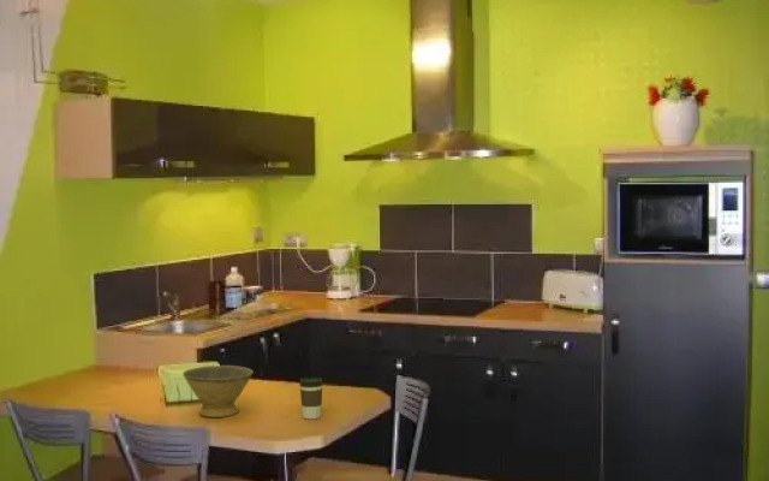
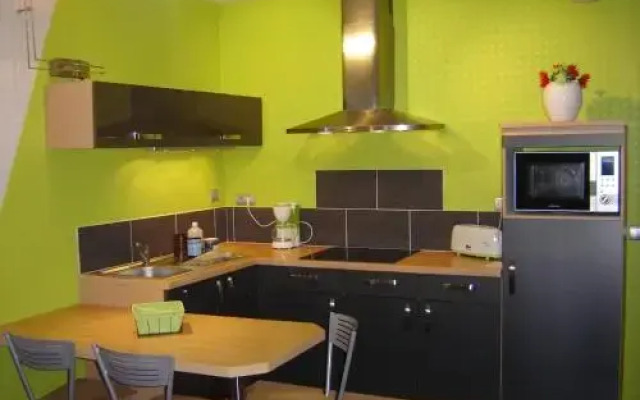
- coffee cup [298,376,324,420]
- bowl [181,364,255,418]
